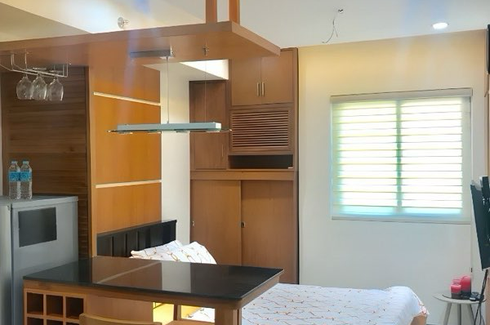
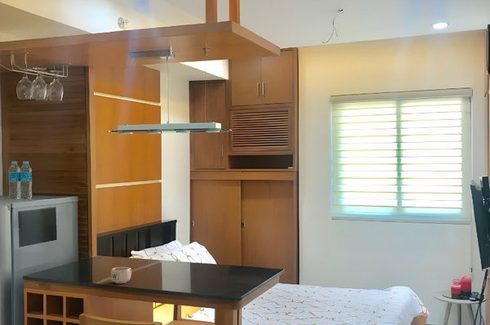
+ mug [110,266,133,285]
